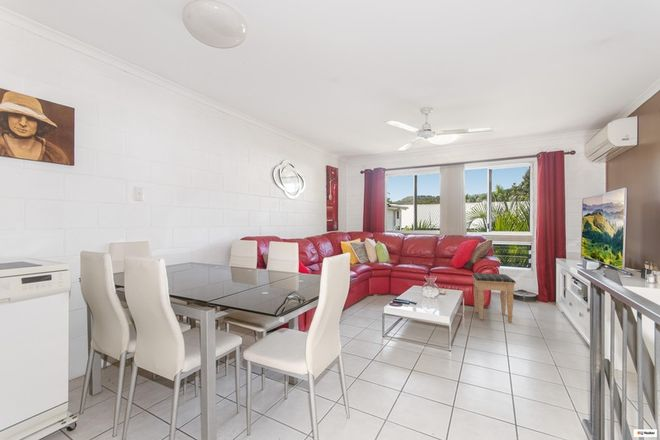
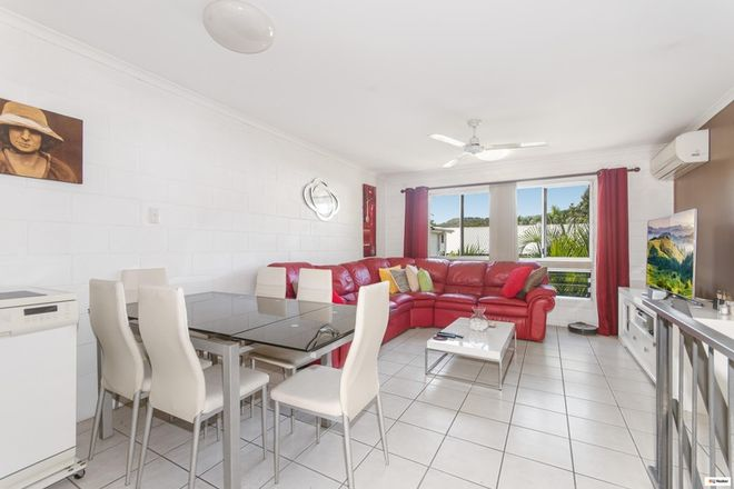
- footstool [471,272,517,323]
